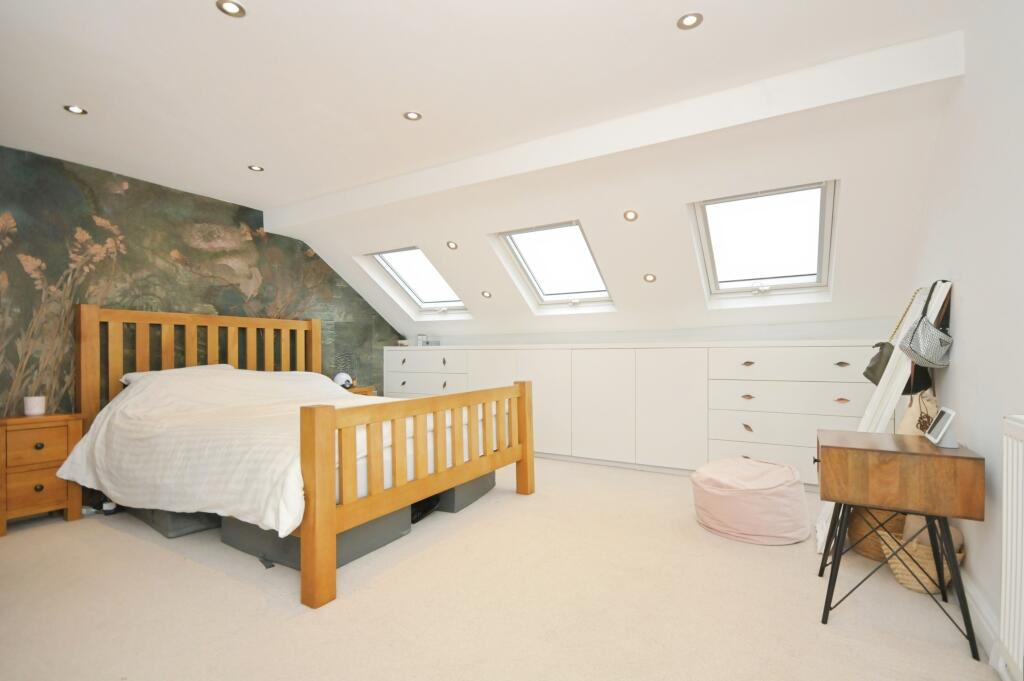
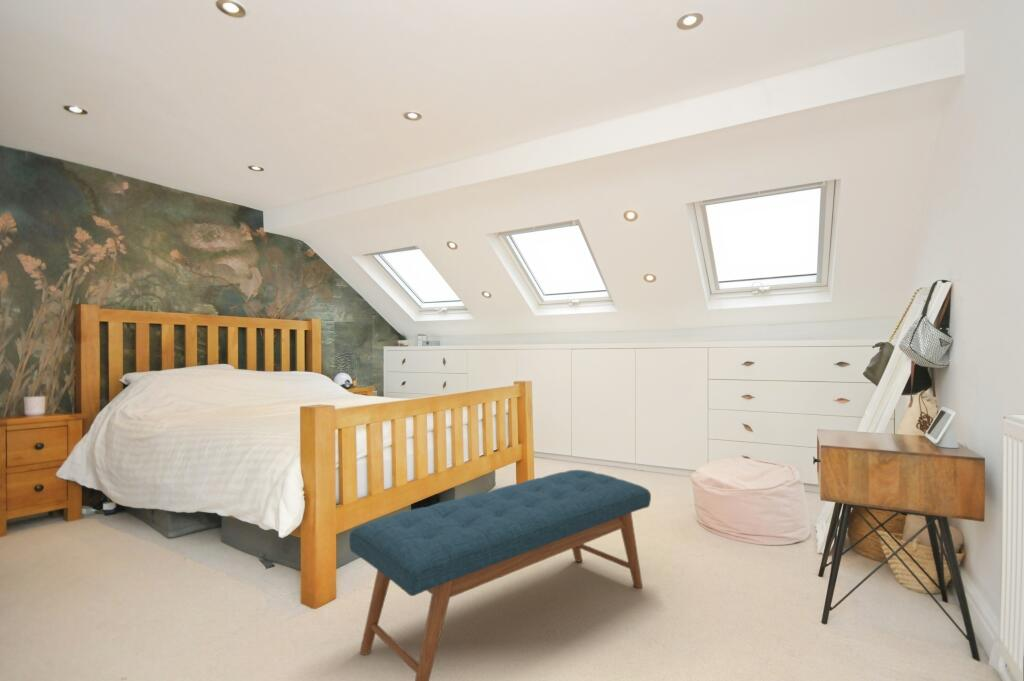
+ bench [348,469,652,681]
